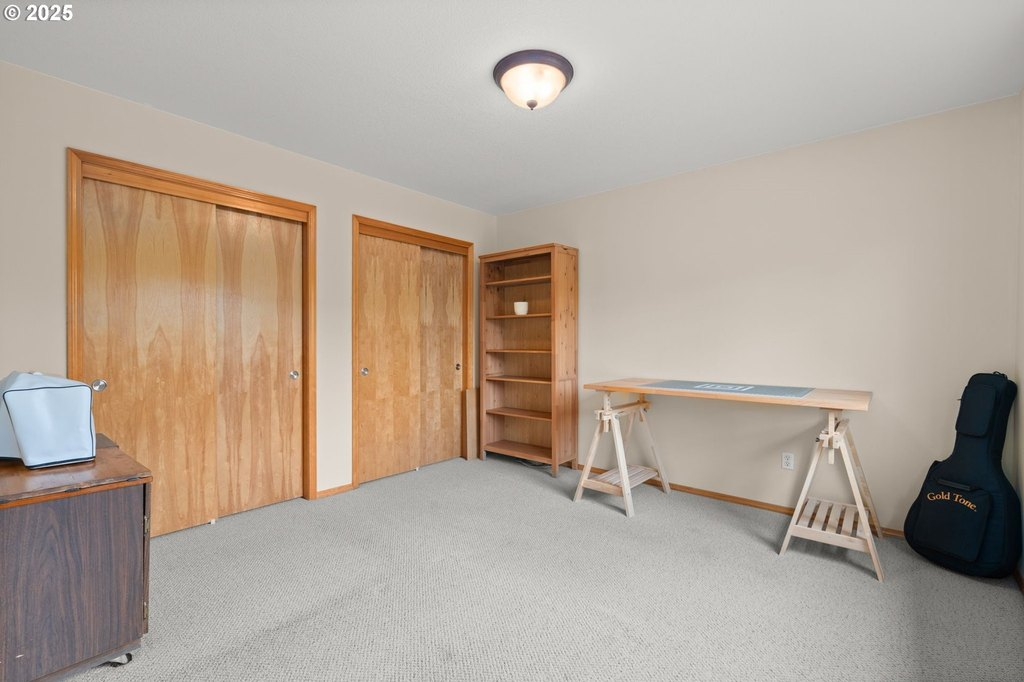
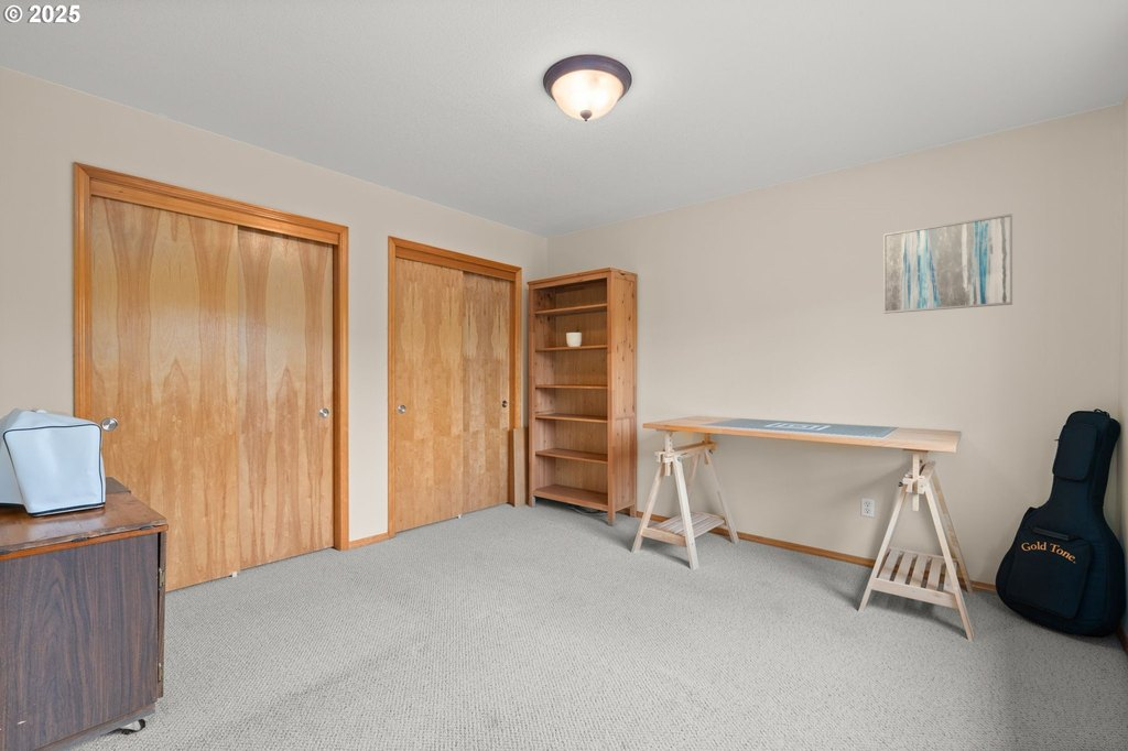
+ wall art [882,213,1013,315]
